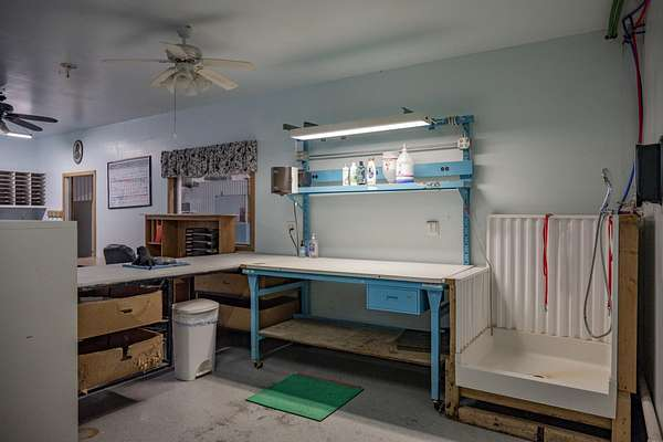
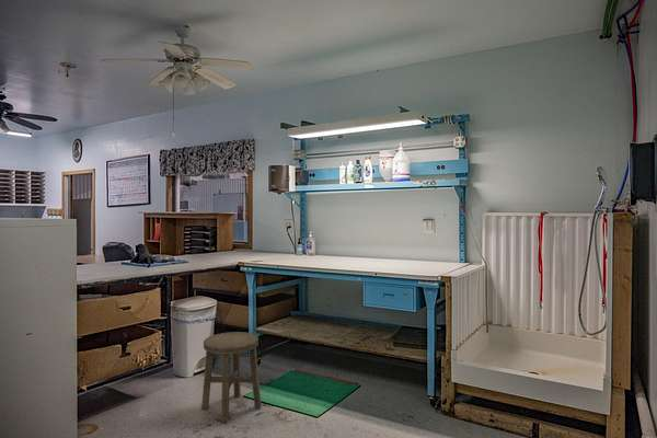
+ stool [200,331,263,423]
